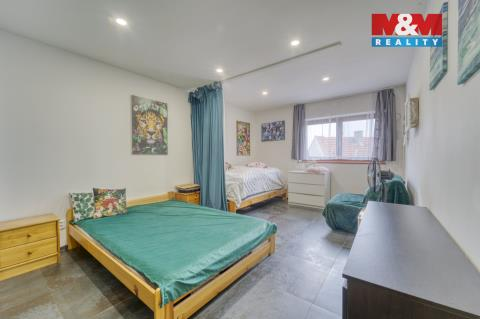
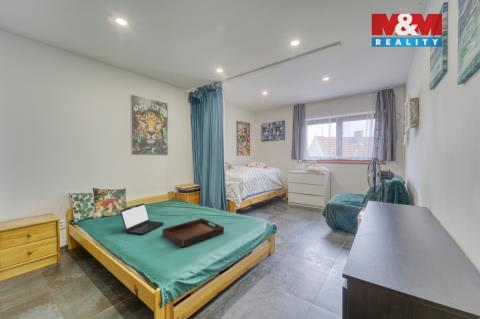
+ serving tray [161,217,225,249]
+ laptop [119,203,165,236]
